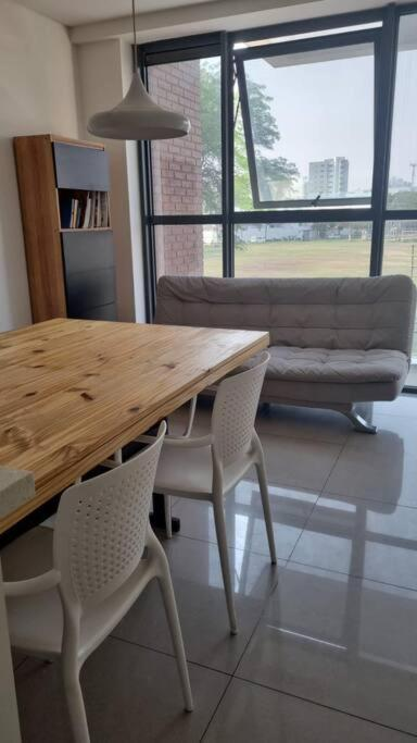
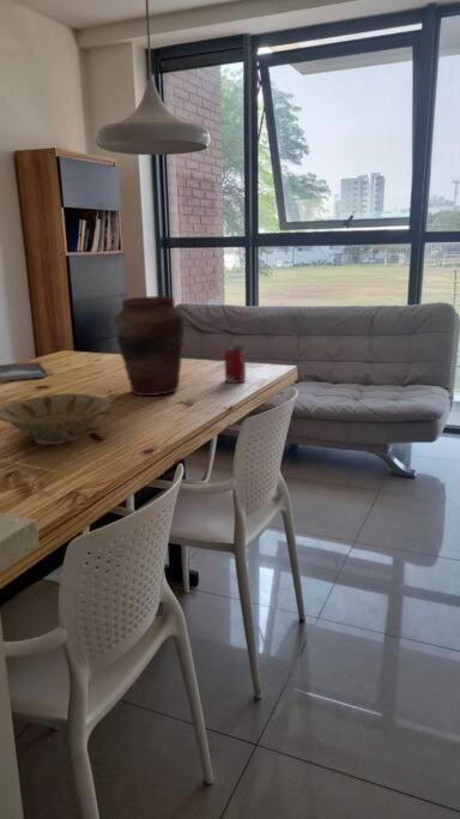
+ bowl [0,392,113,446]
+ book [0,361,48,383]
+ vase [113,295,186,397]
+ beverage can [223,344,247,384]
